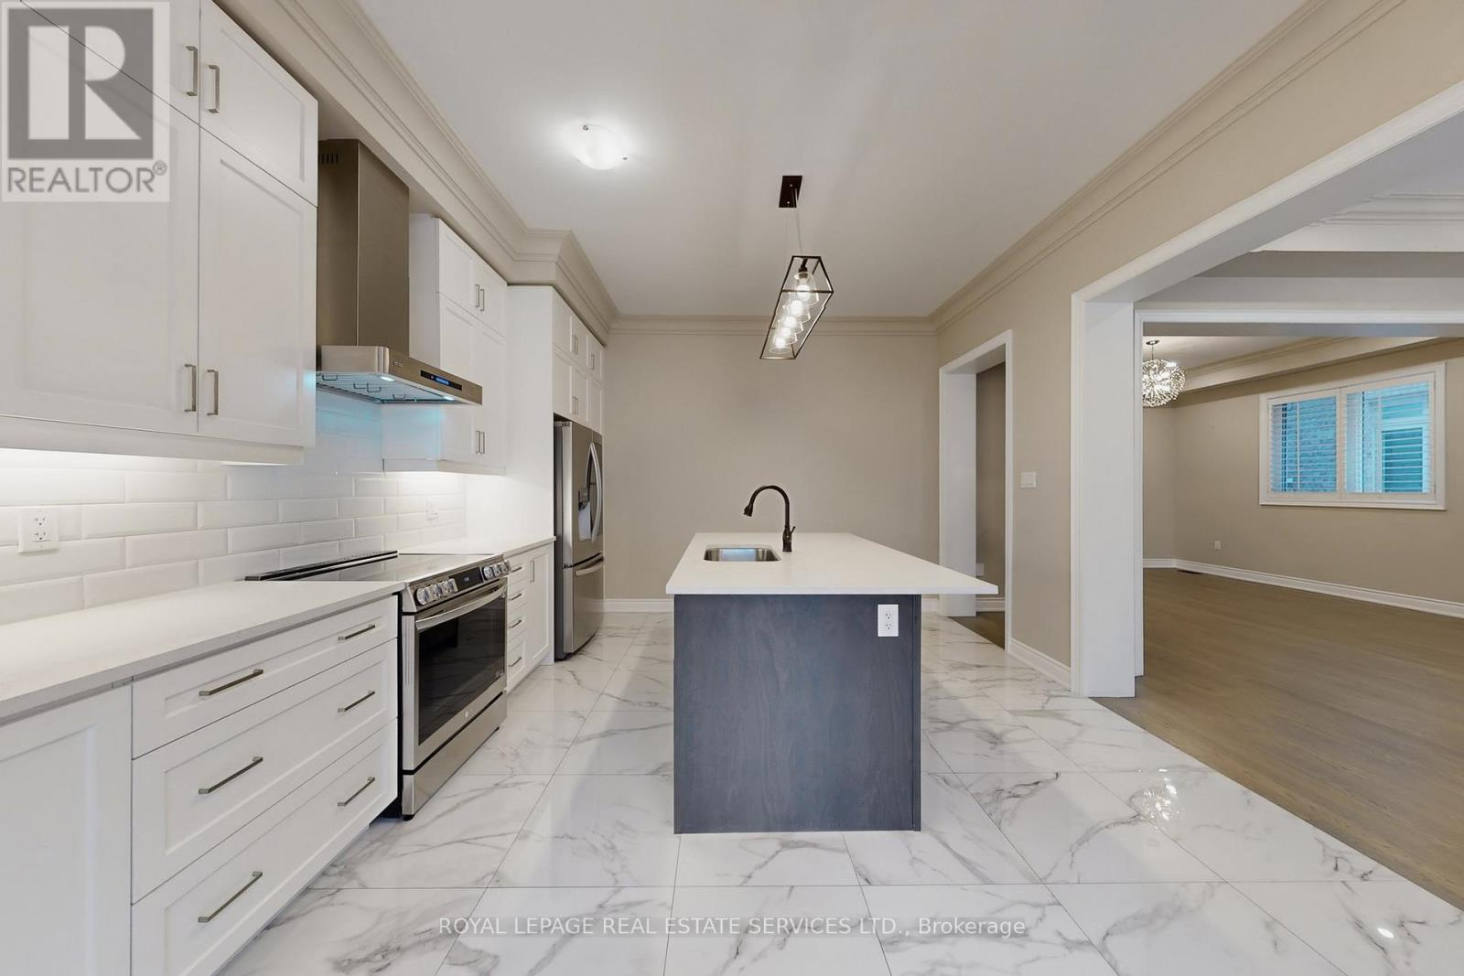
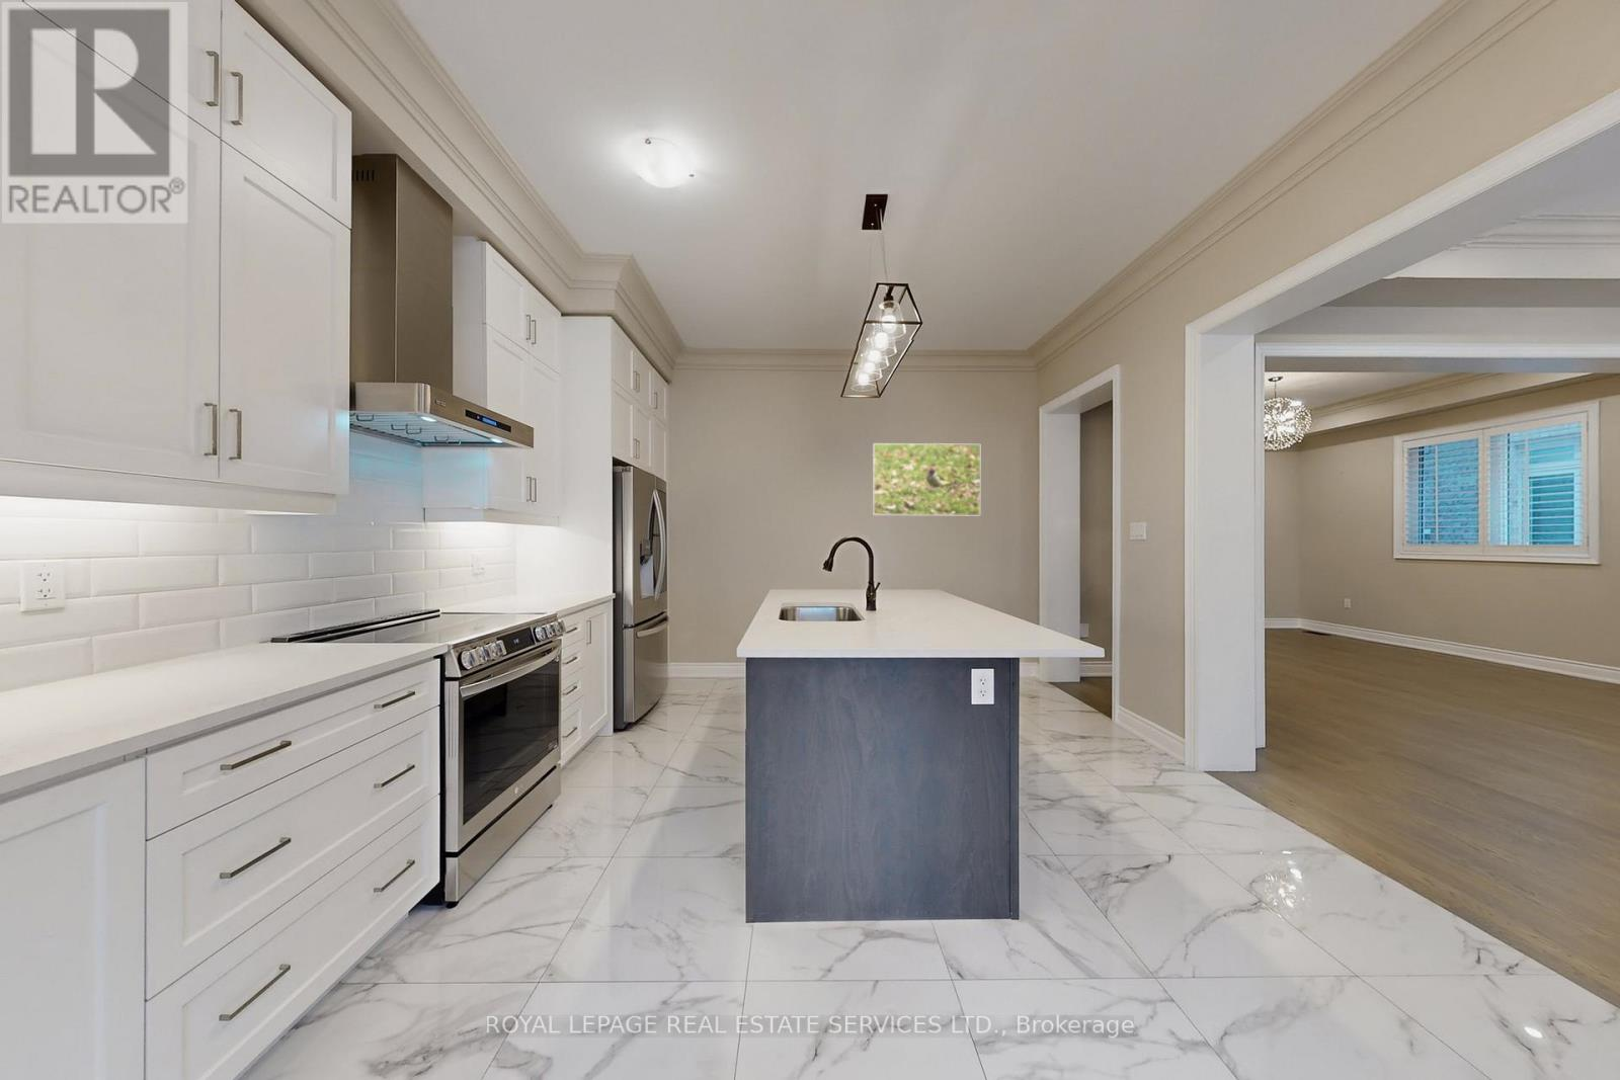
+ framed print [871,442,981,516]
